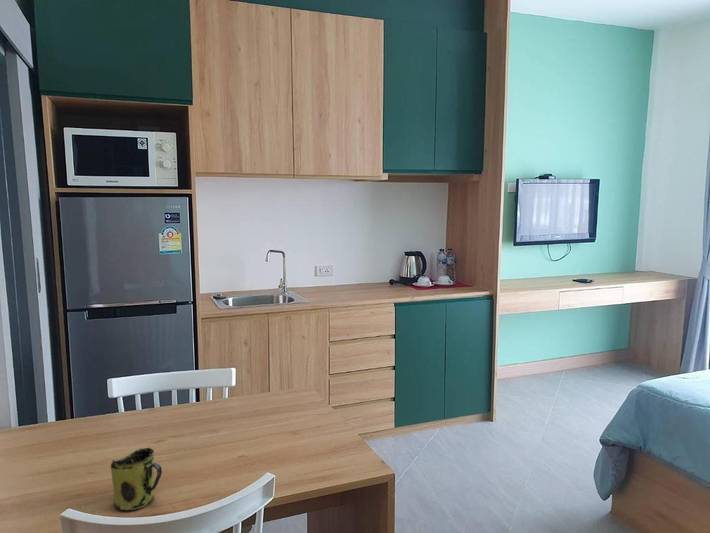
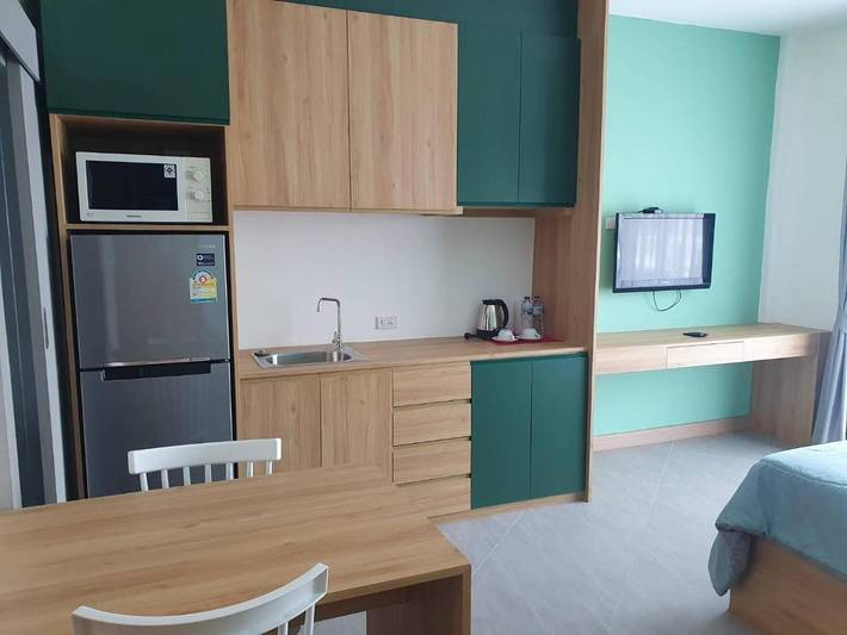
- mug [110,447,163,511]
